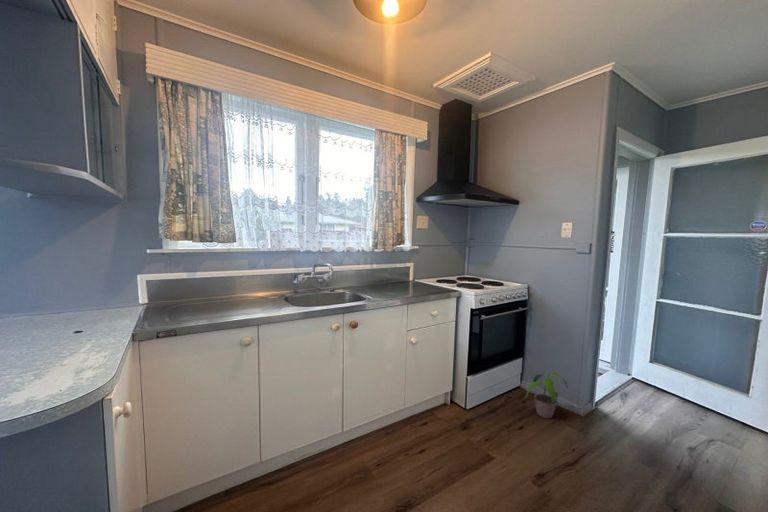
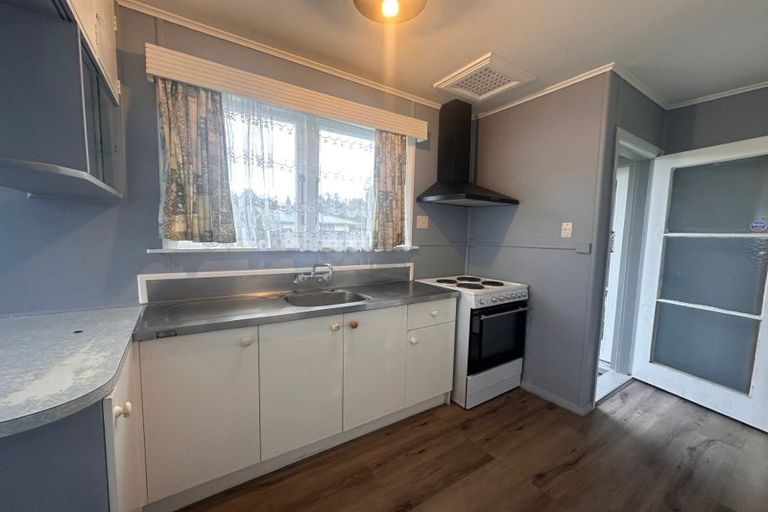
- potted plant [524,371,569,419]
